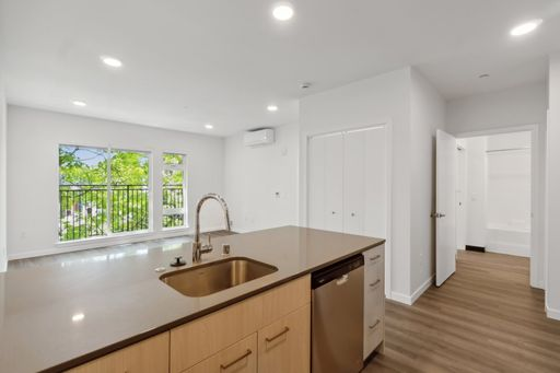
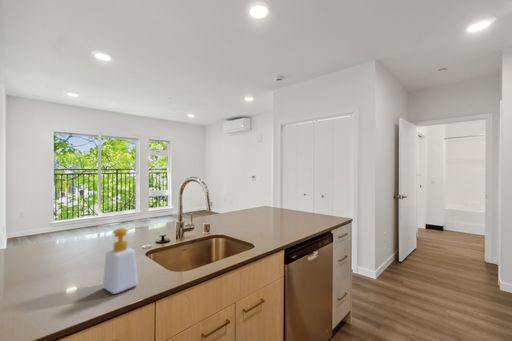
+ soap bottle [102,226,145,295]
